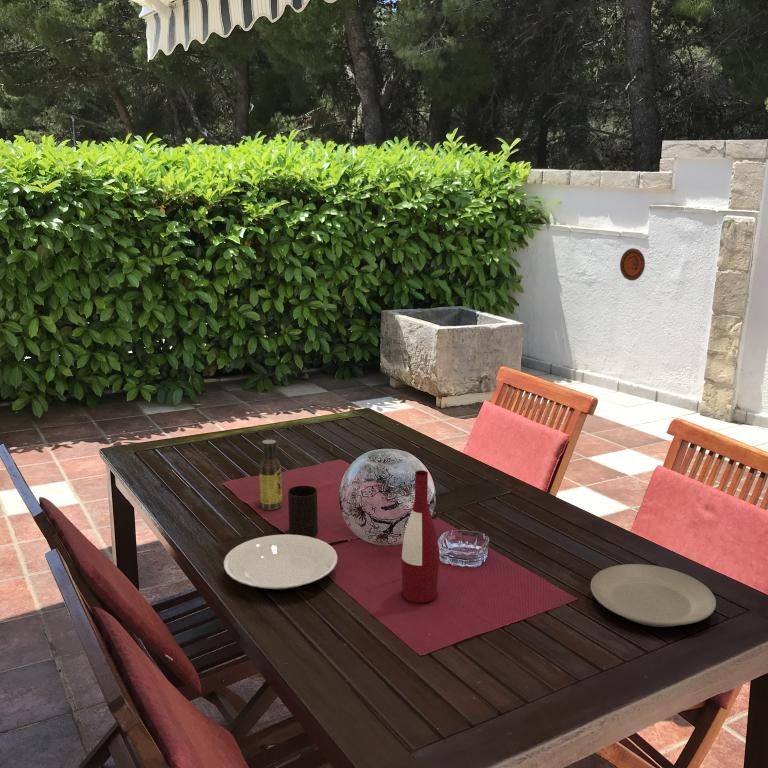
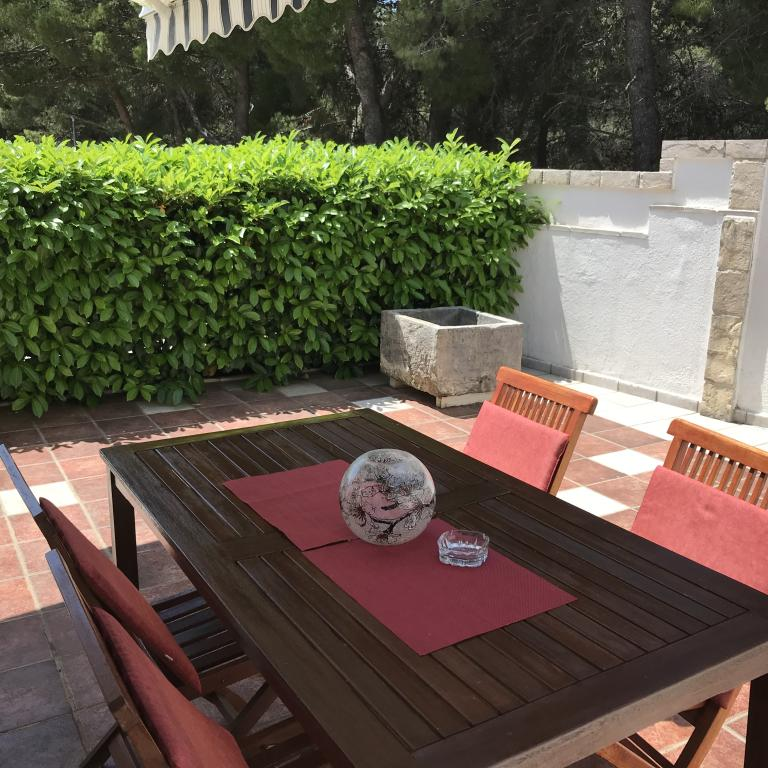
- plate [590,563,717,628]
- sauce bottle [258,439,283,511]
- cup [287,485,319,538]
- plate [223,533,338,593]
- decorative plate [619,247,646,281]
- alcohol [401,469,440,604]
